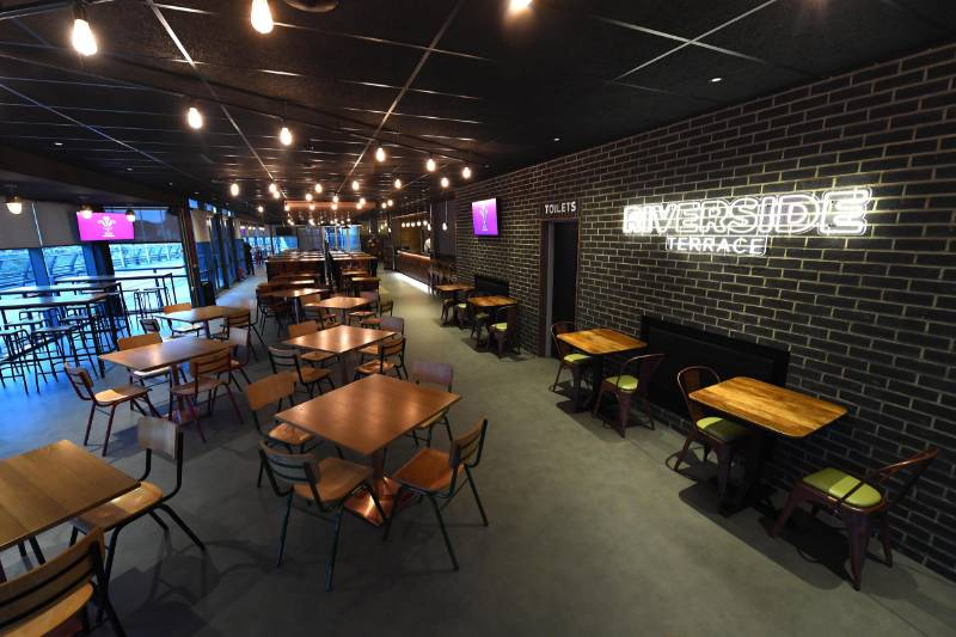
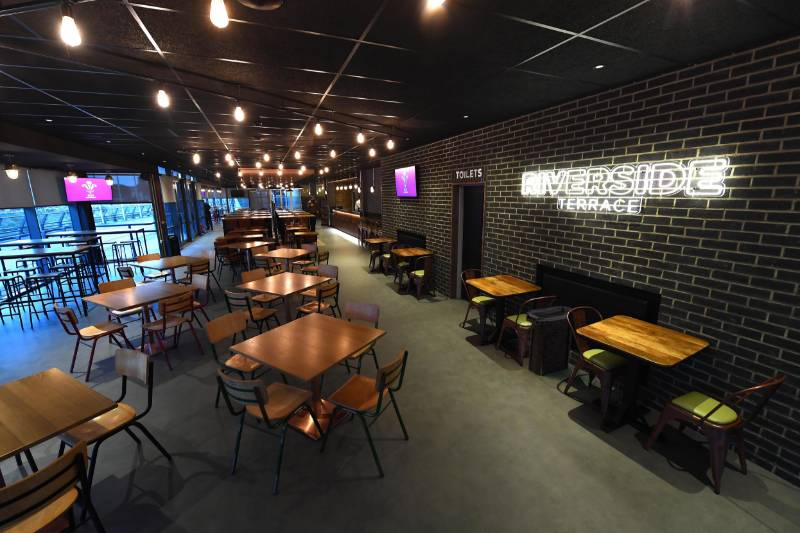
+ trash can [525,305,573,377]
